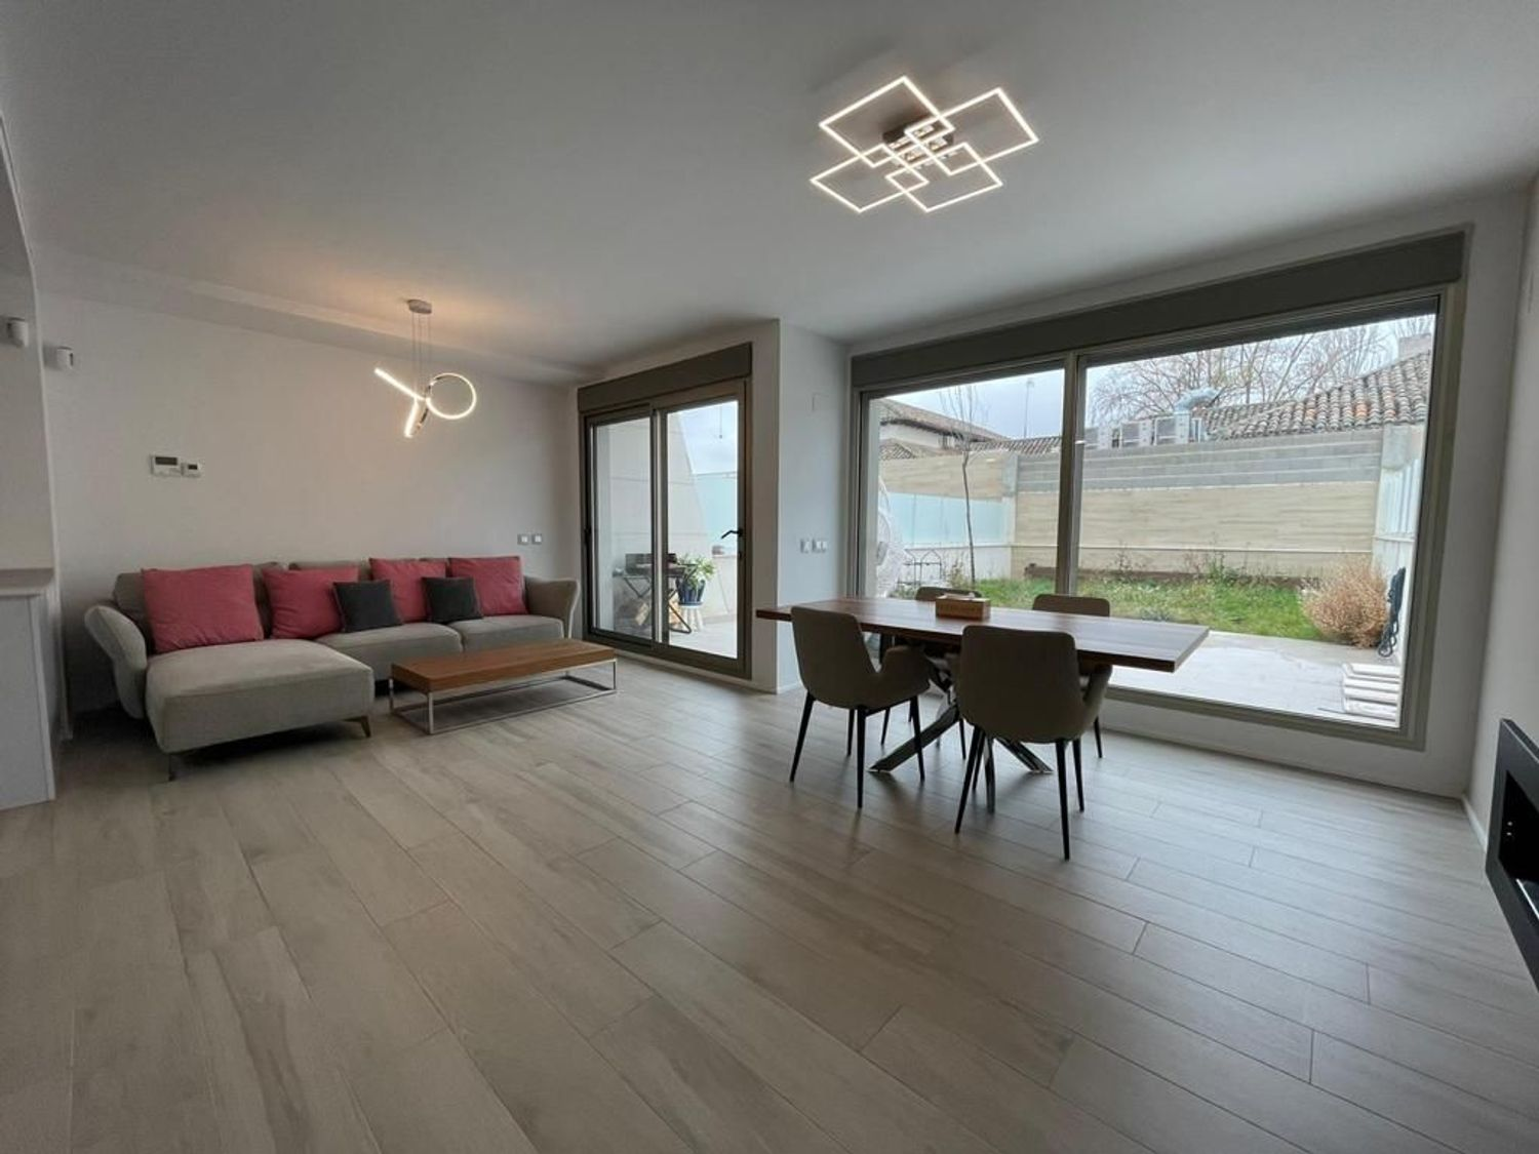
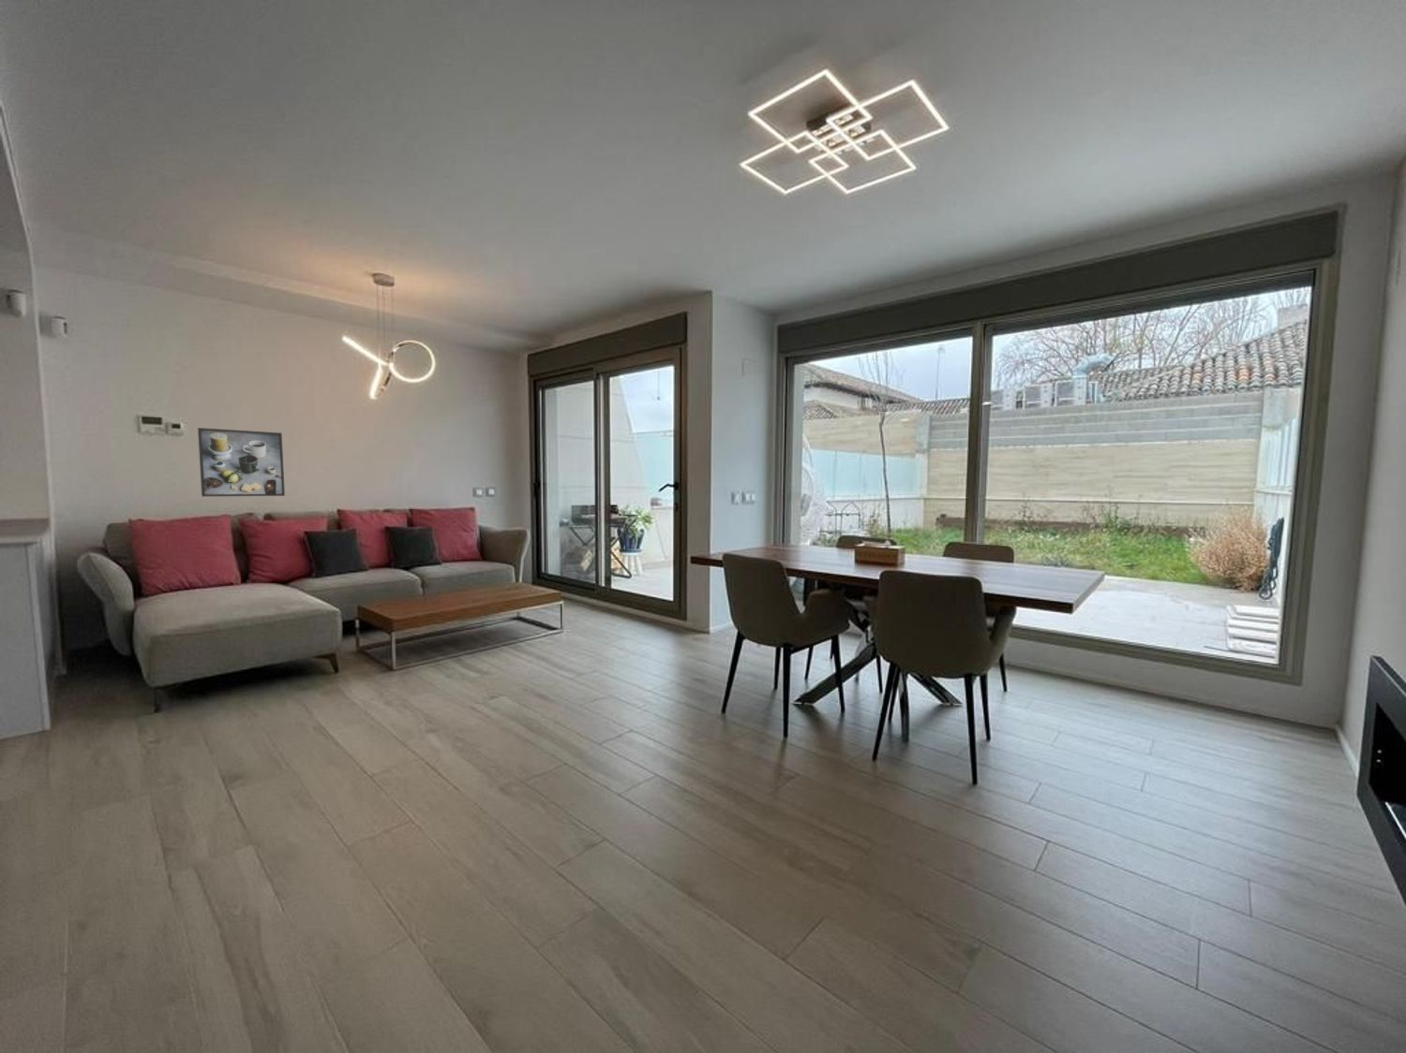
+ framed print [197,427,286,497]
